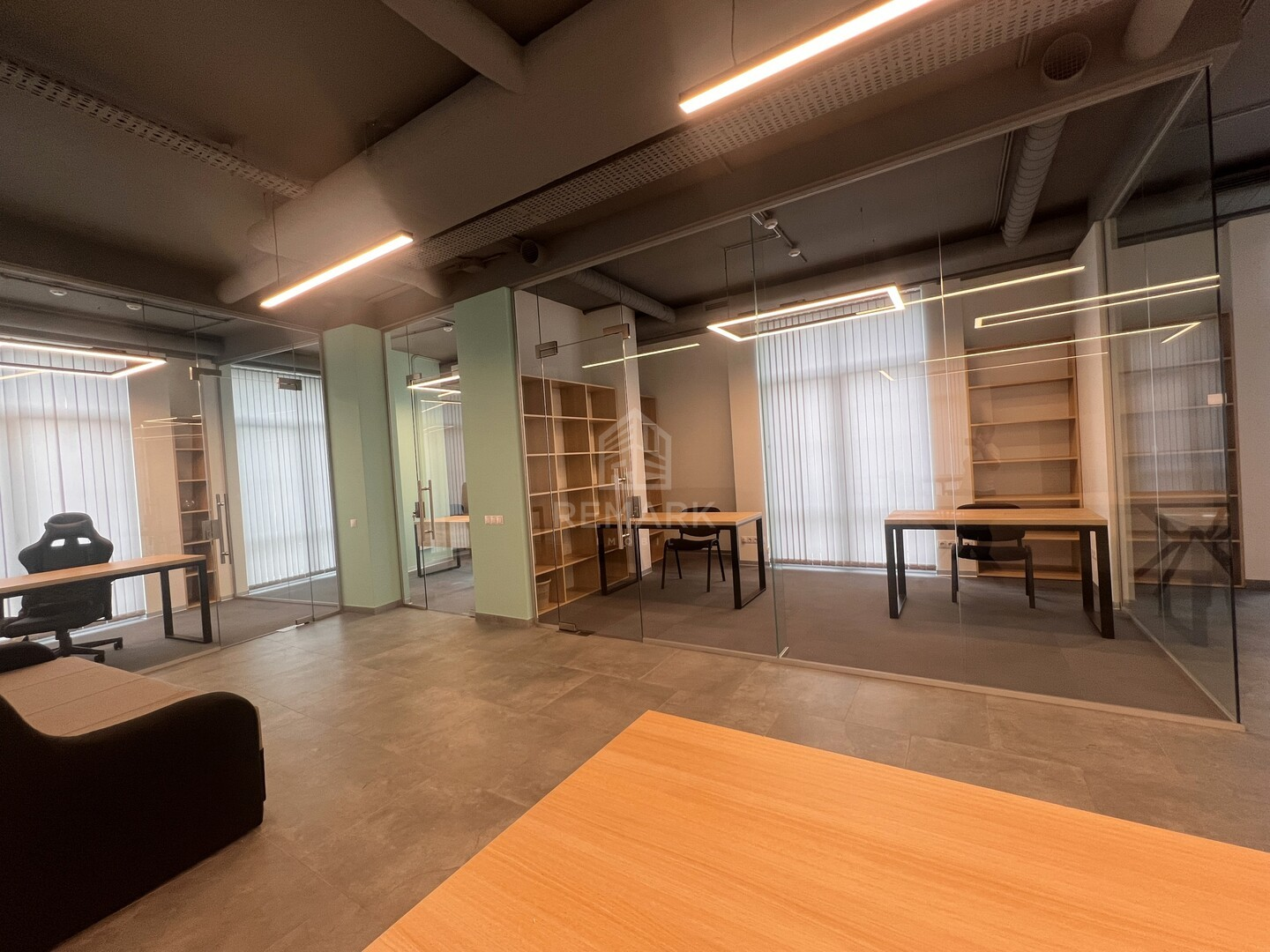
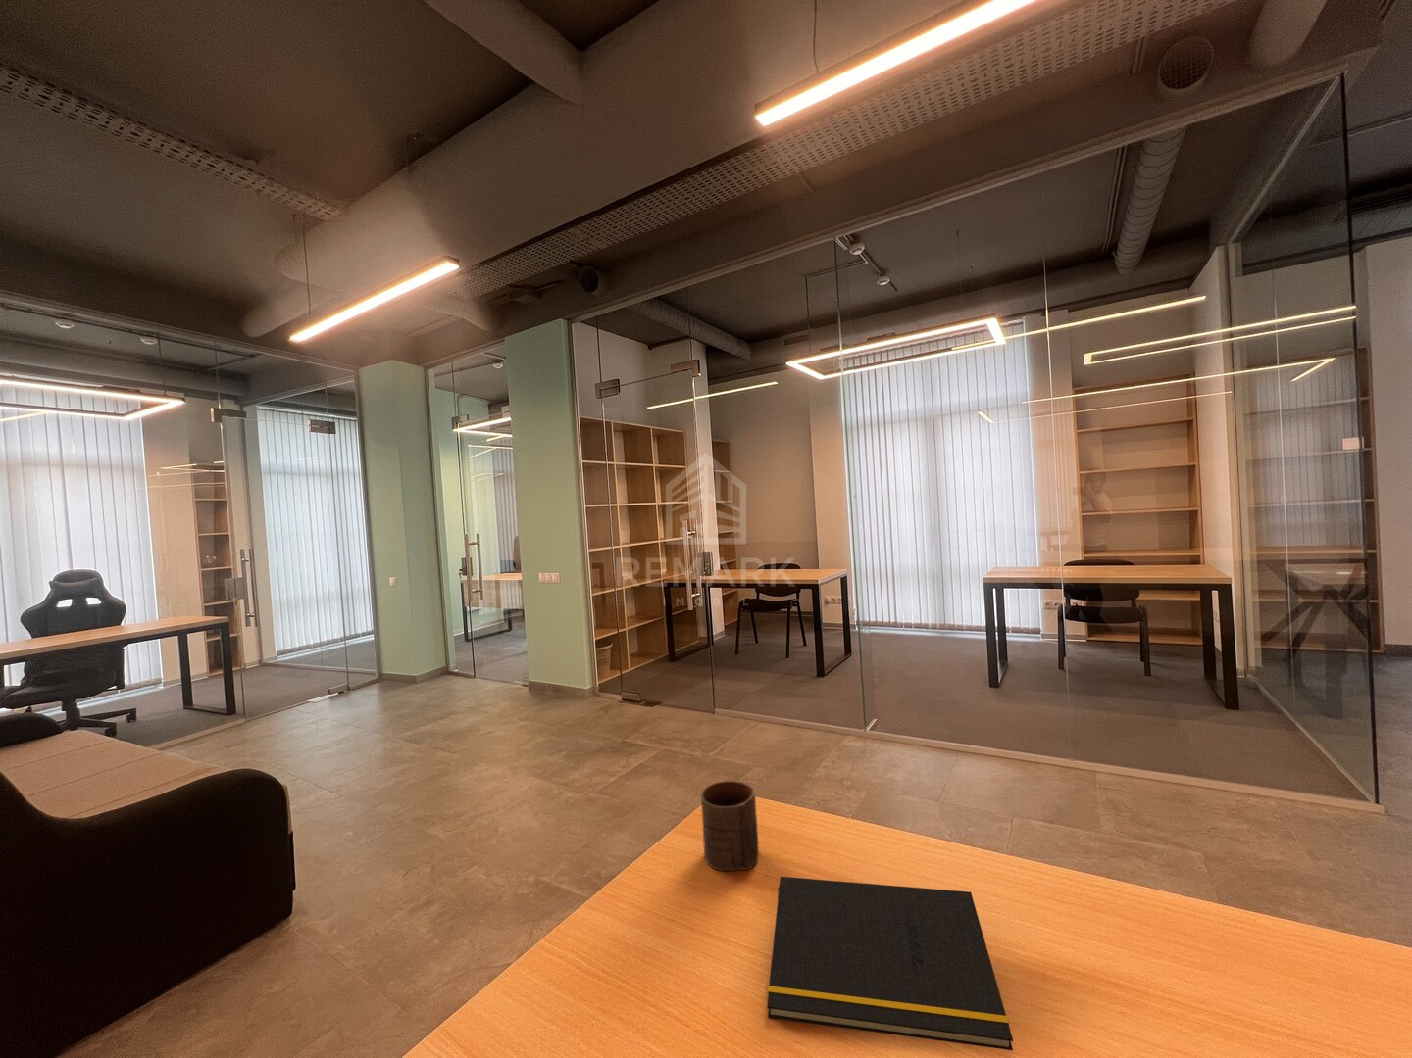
+ notepad [766,876,1014,1051]
+ cup [700,780,760,872]
